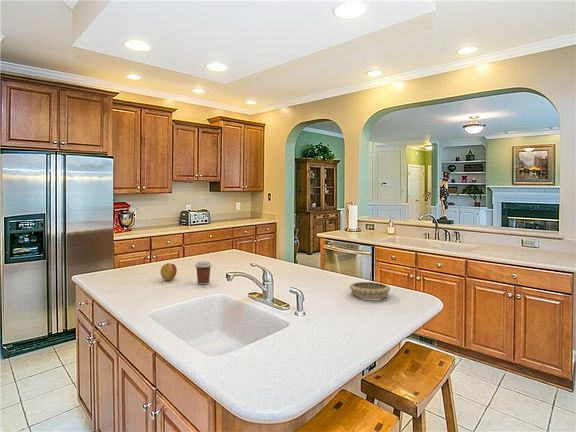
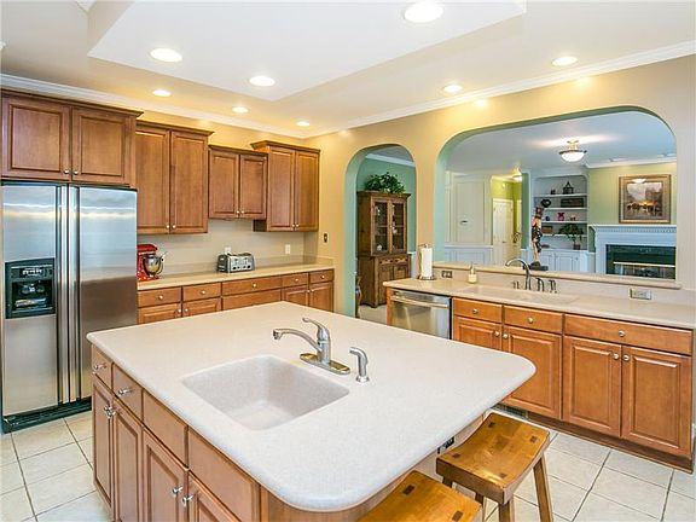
- decorative bowl [349,281,391,300]
- coffee cup [194,260,213,285]
- apple [160,262,178,282]
